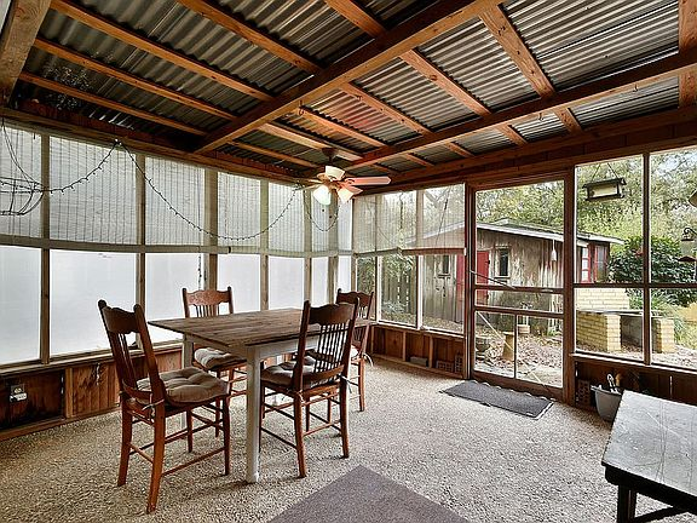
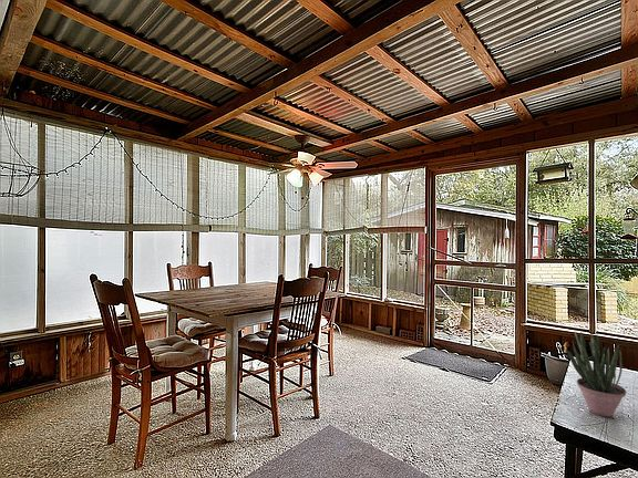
+ potted plant [565,331,627,418]
